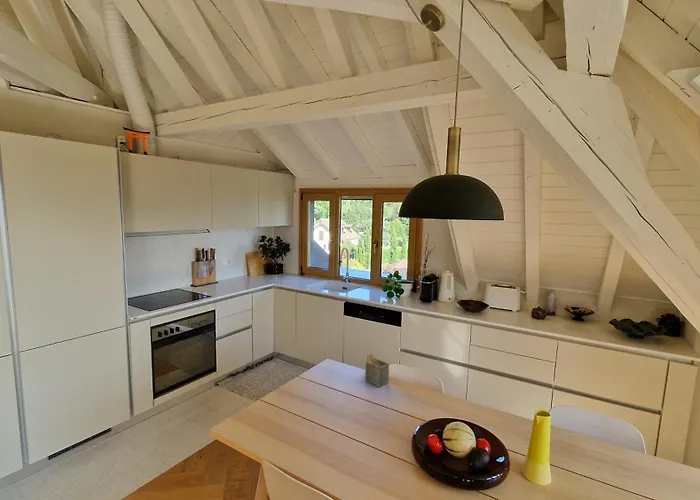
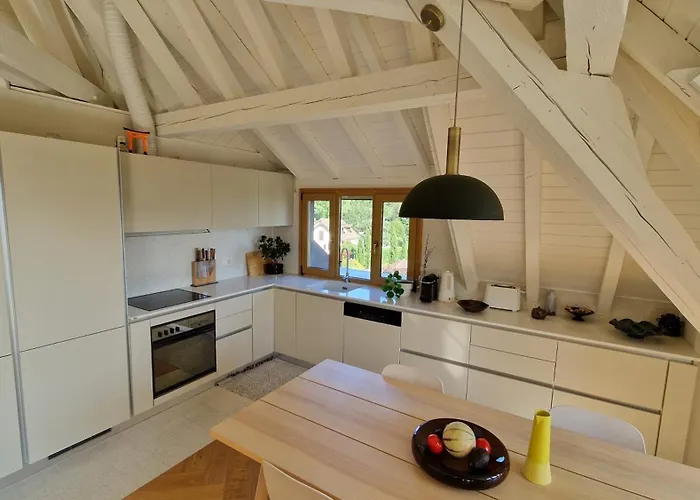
- napkin holder [364,352,390,388]
